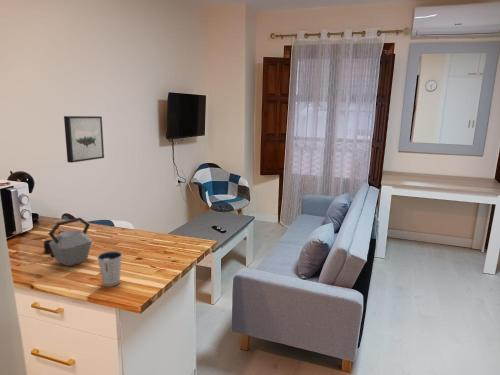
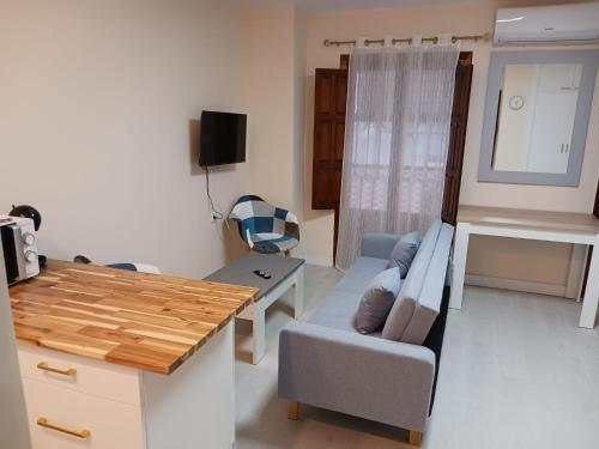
- kettle [43,217,93,267]
- dixie cup [96,250,123,287]
- wall art [63,115,105,164]
